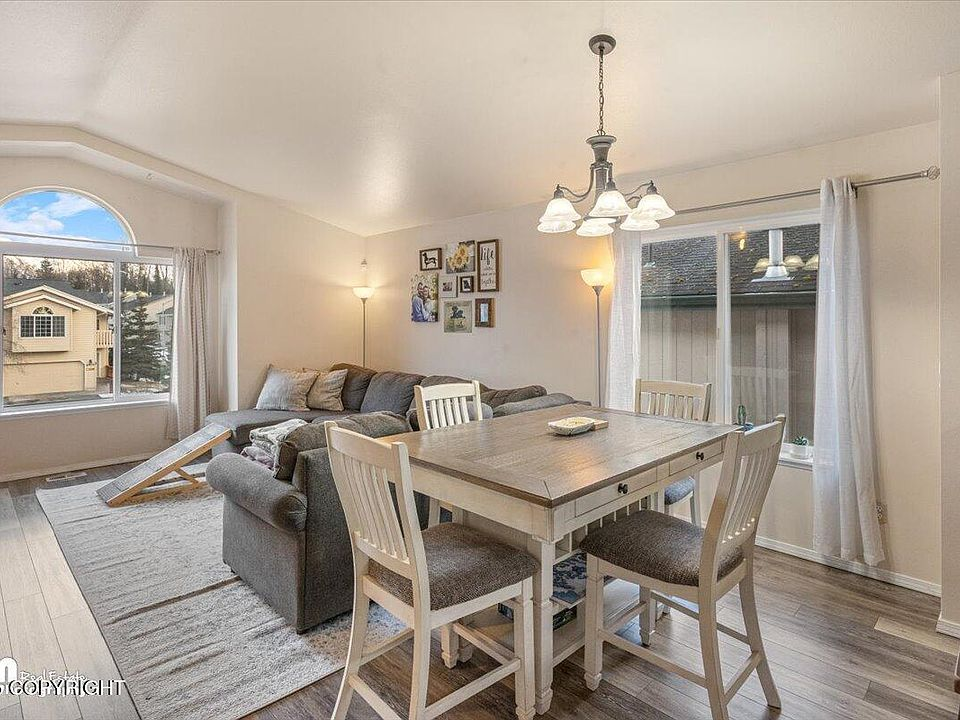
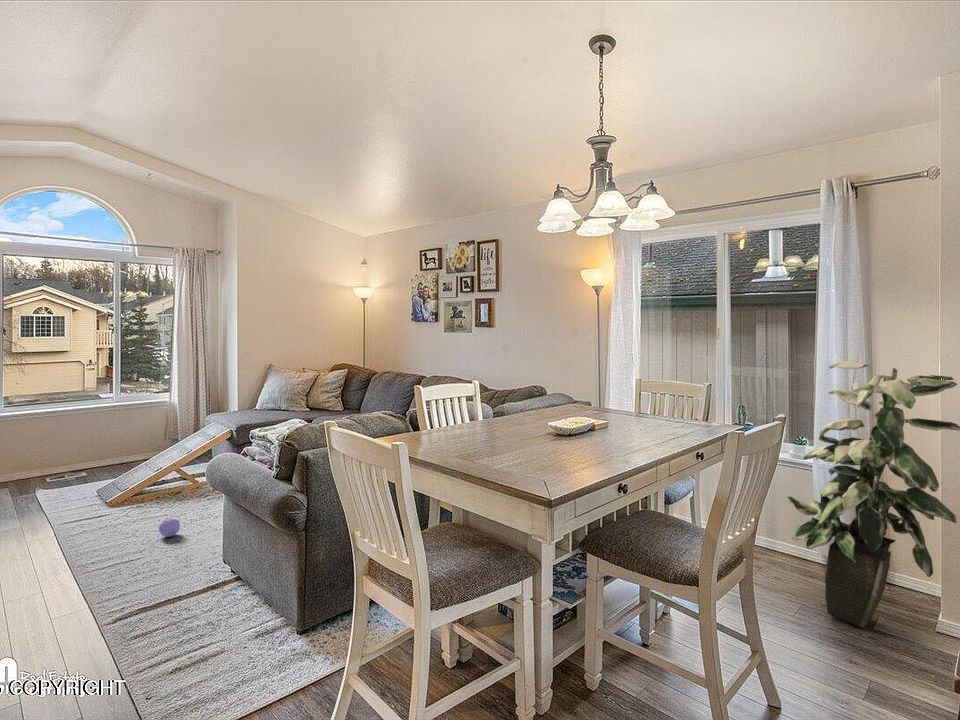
+ ball [158,517,181,538]
+ indoor plant [786,360,960,629]
